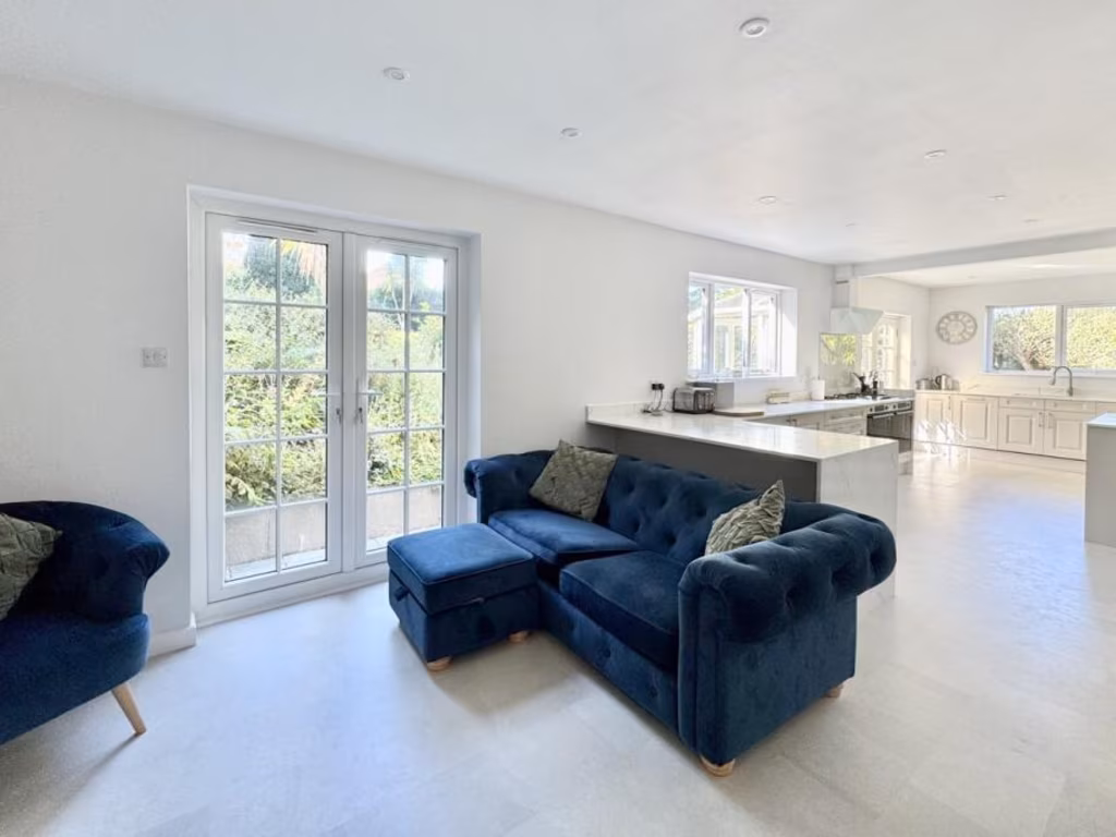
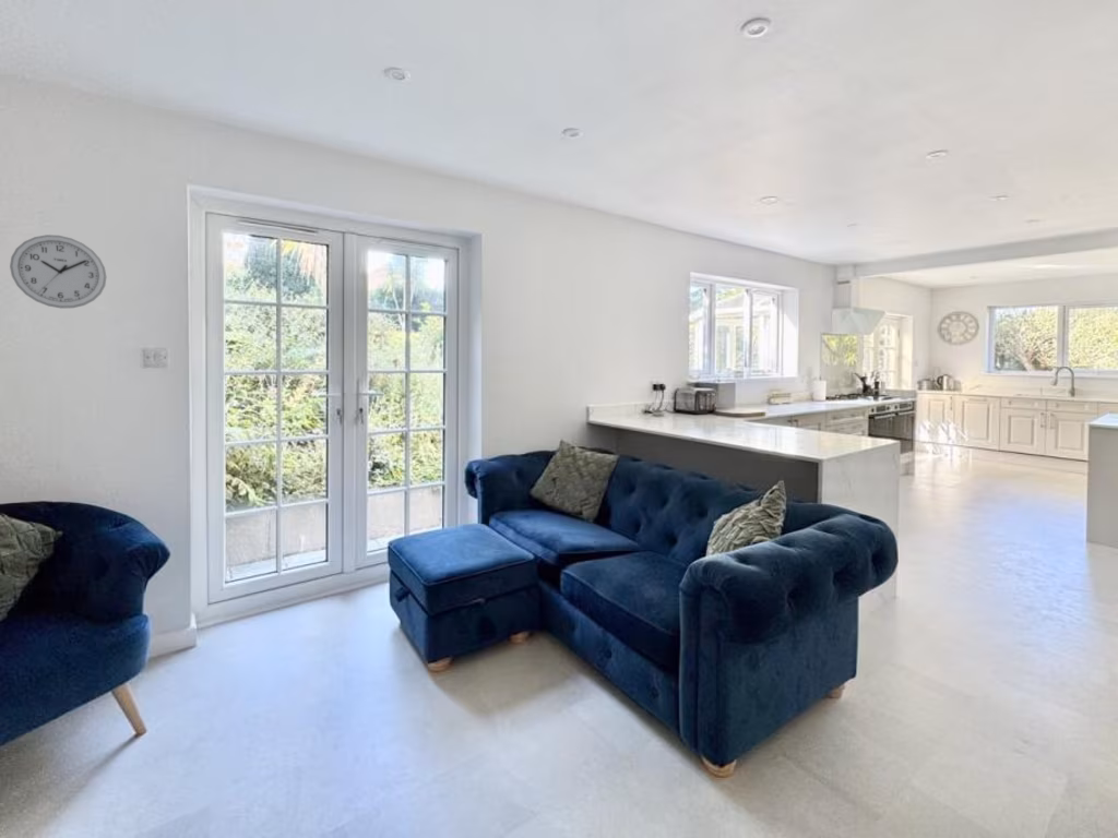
+ wall clock [9,234,107,310]
